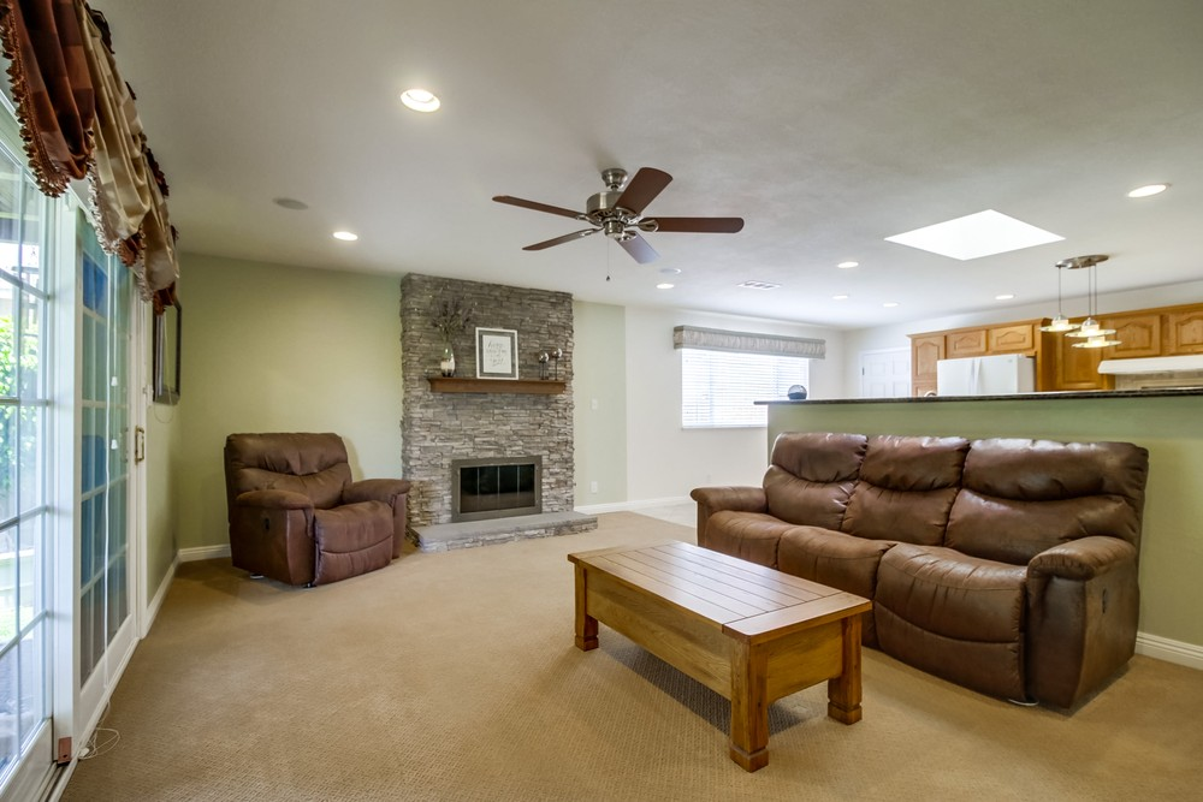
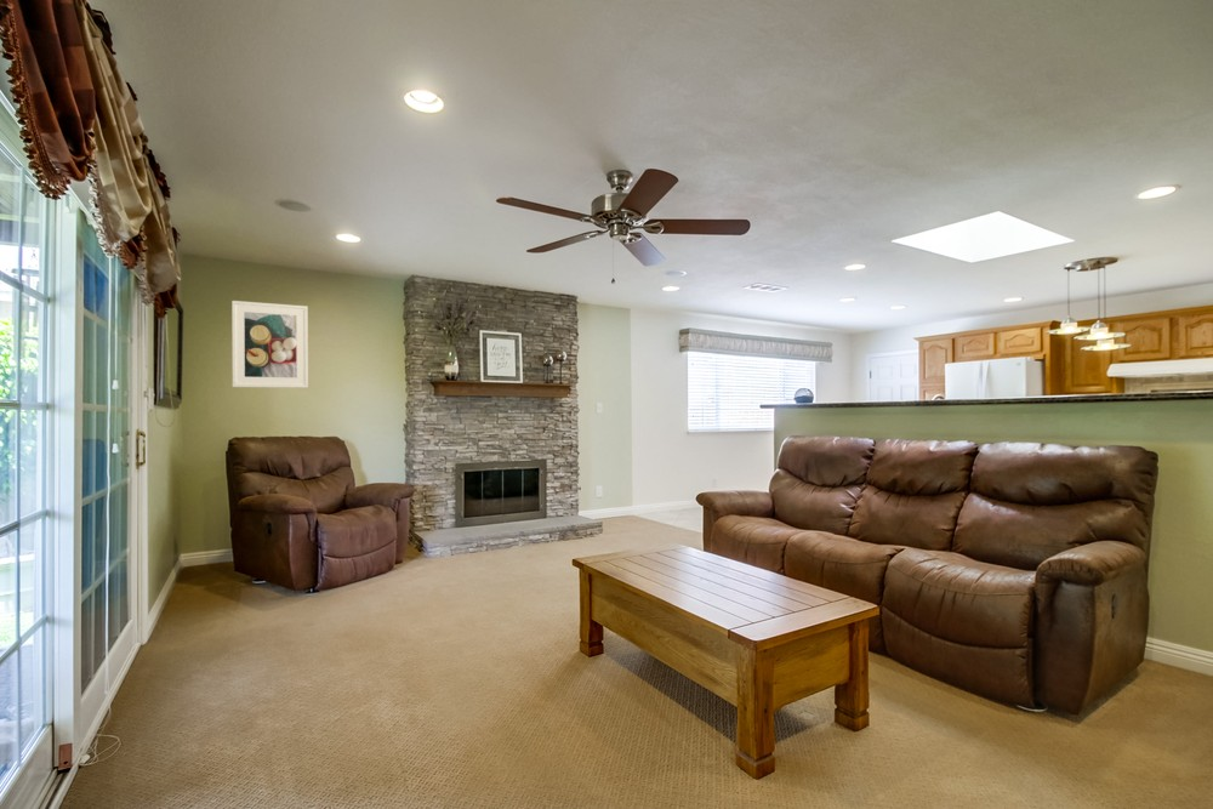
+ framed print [230,300,309,389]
